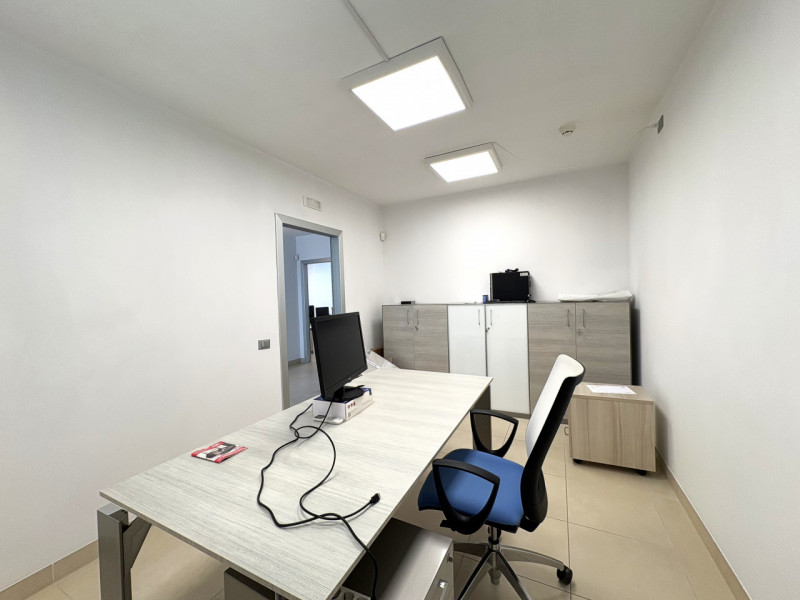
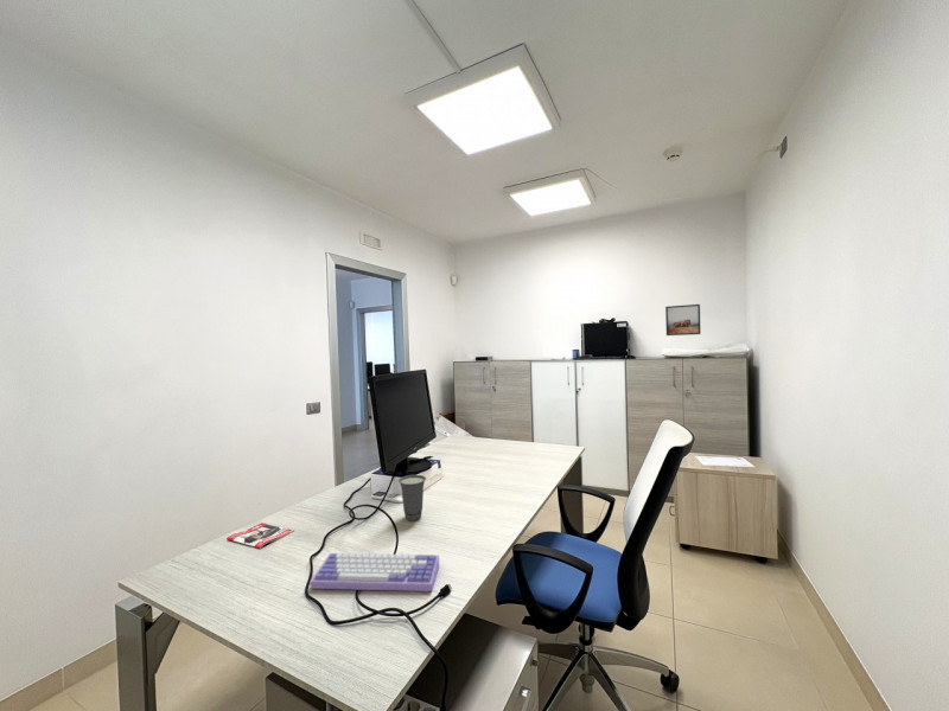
+ cup [397,474,427,521]
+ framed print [664,303,702,337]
+ keyboard [308,552,440,592]
